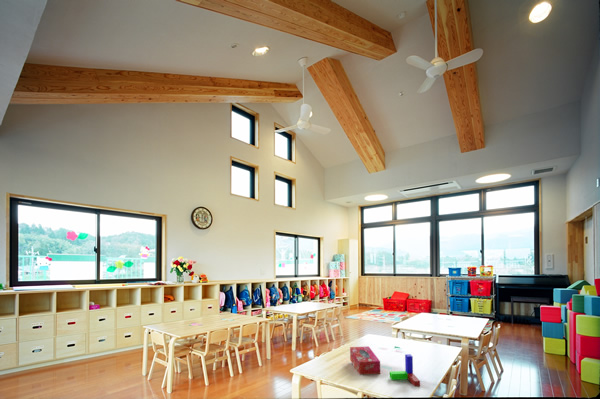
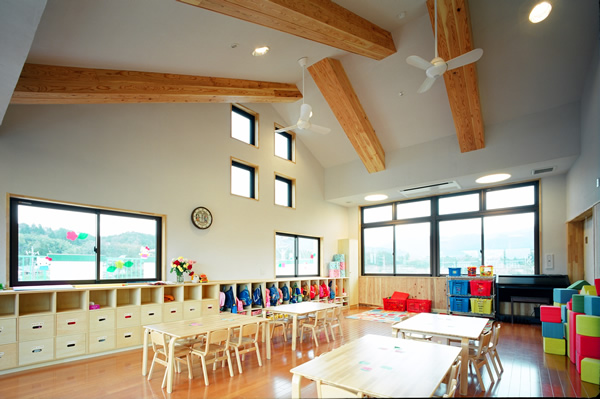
- tissue box [349,345,381,375]
- toy blocks [389,353,421,387]
